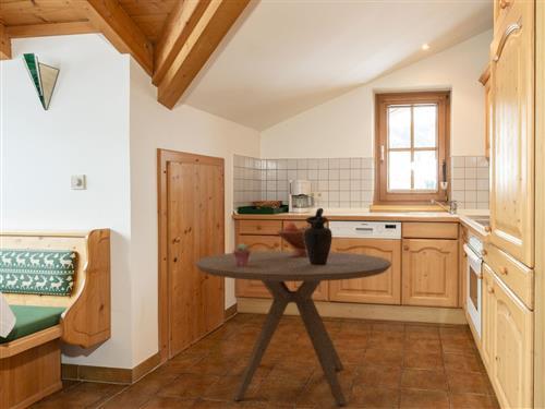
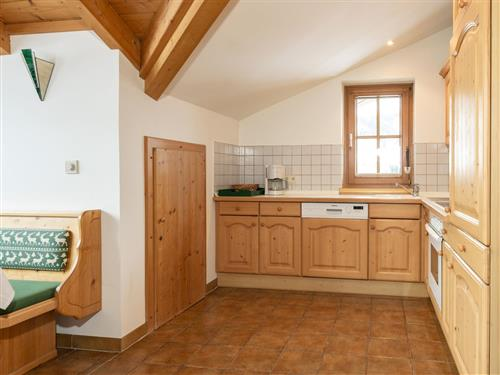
- potted succulent [232,243,252,267]
- dining table [194,250,392,406]
- fruit bowl [275,221,311,257]
- ceramic pitcher [304,207,334,265]
